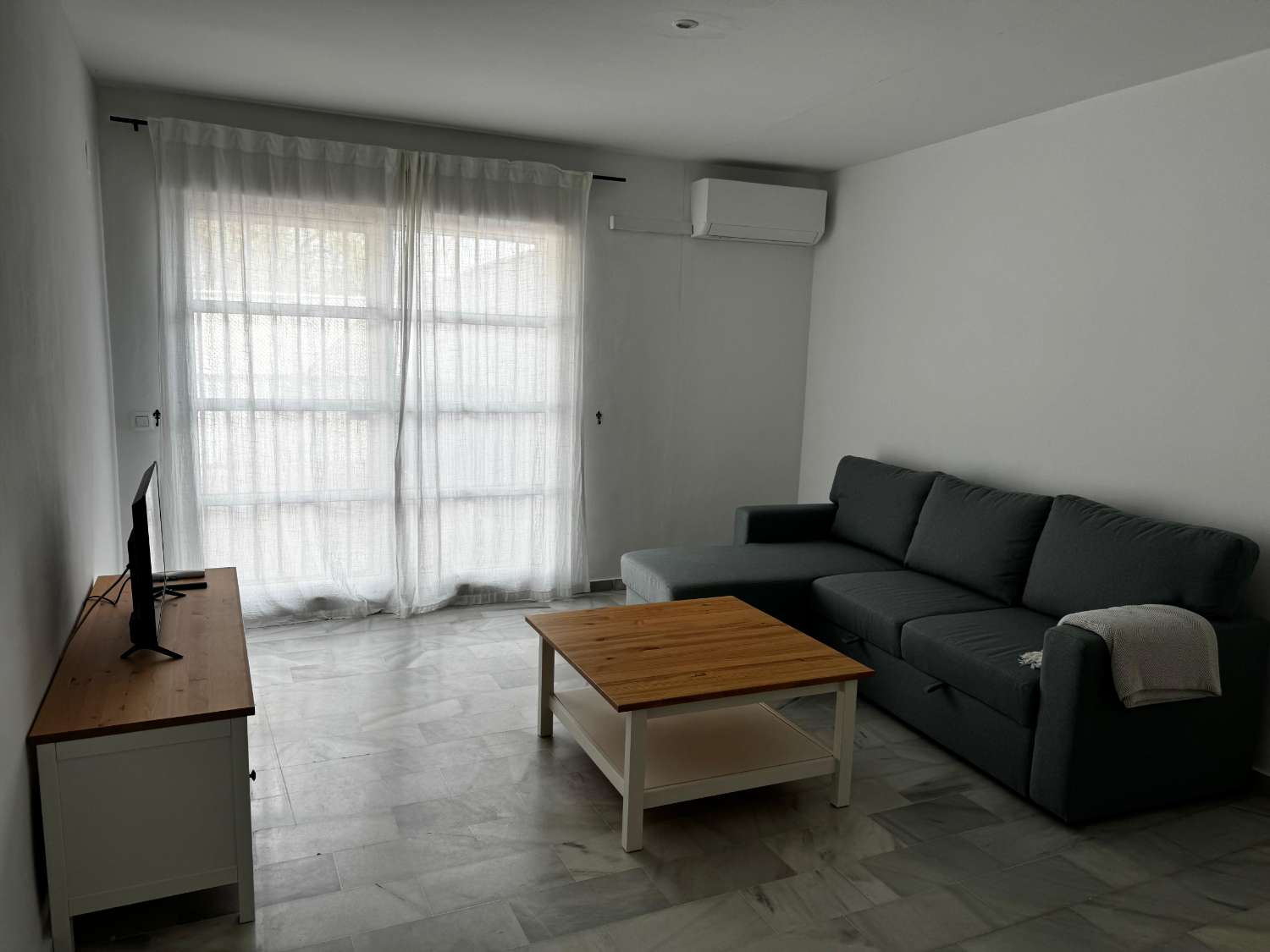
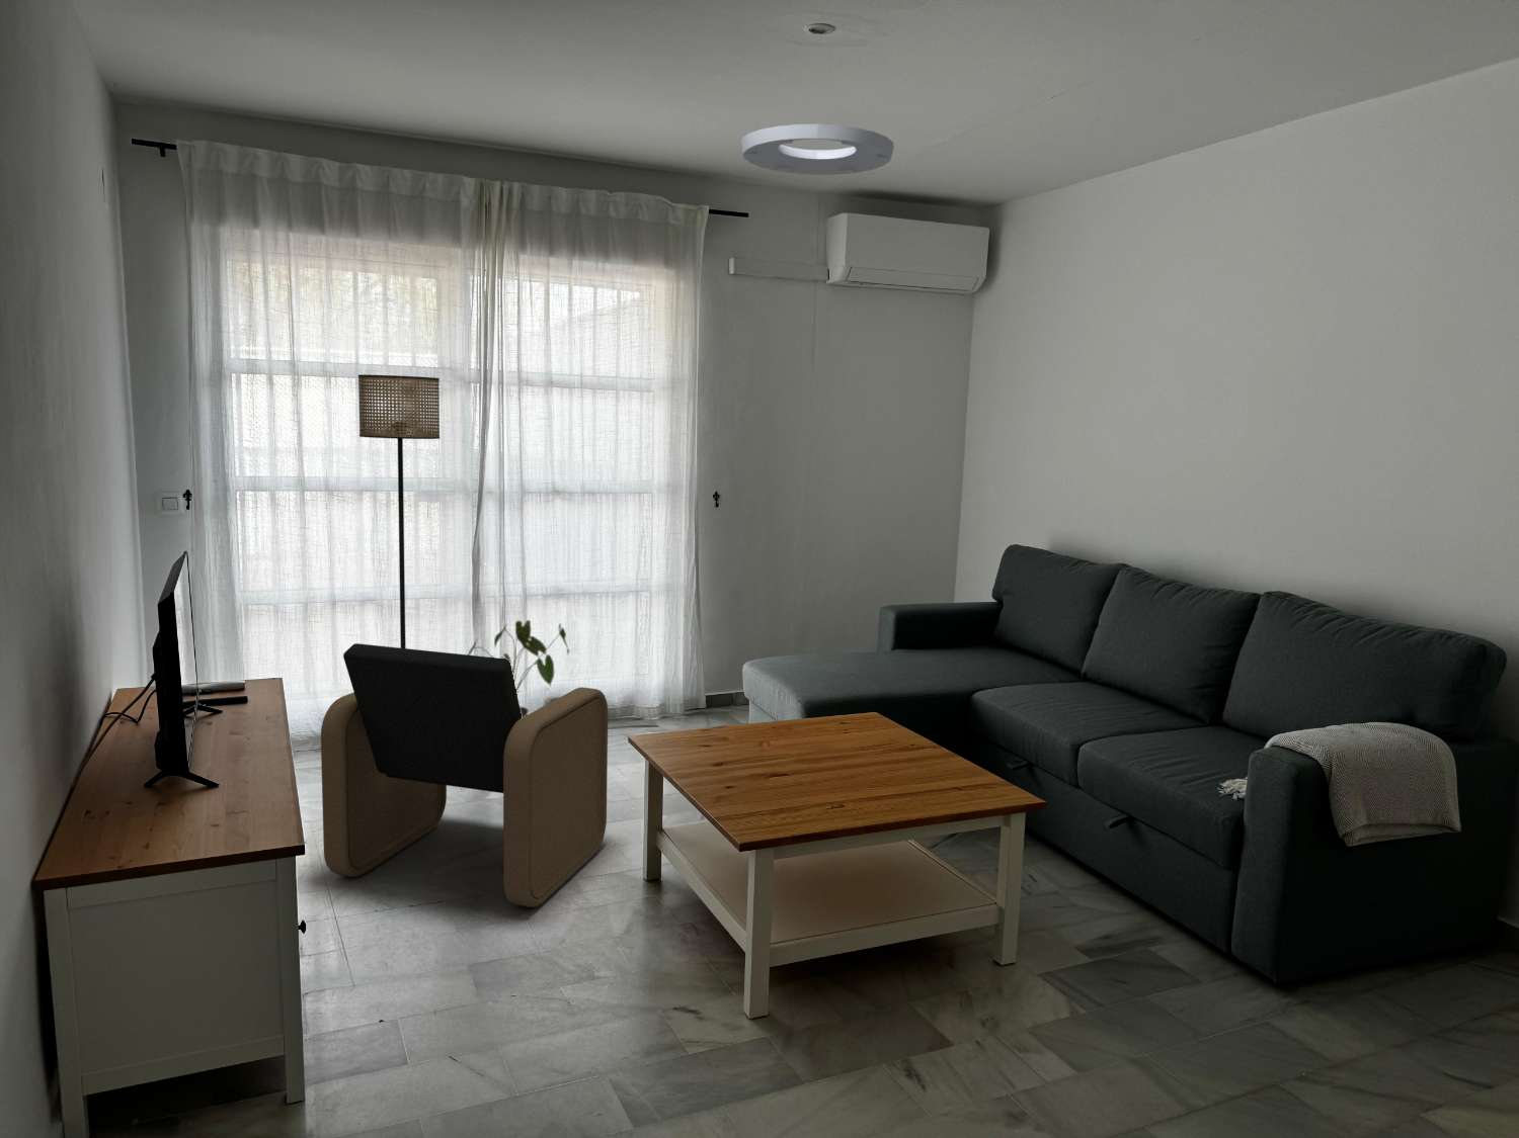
+ armchair [321,642,609,908]
+ floor lamp [358,373,440,648]
+ house plant [466,619,571,718]
+ ceiling light [740,123,895,176]
